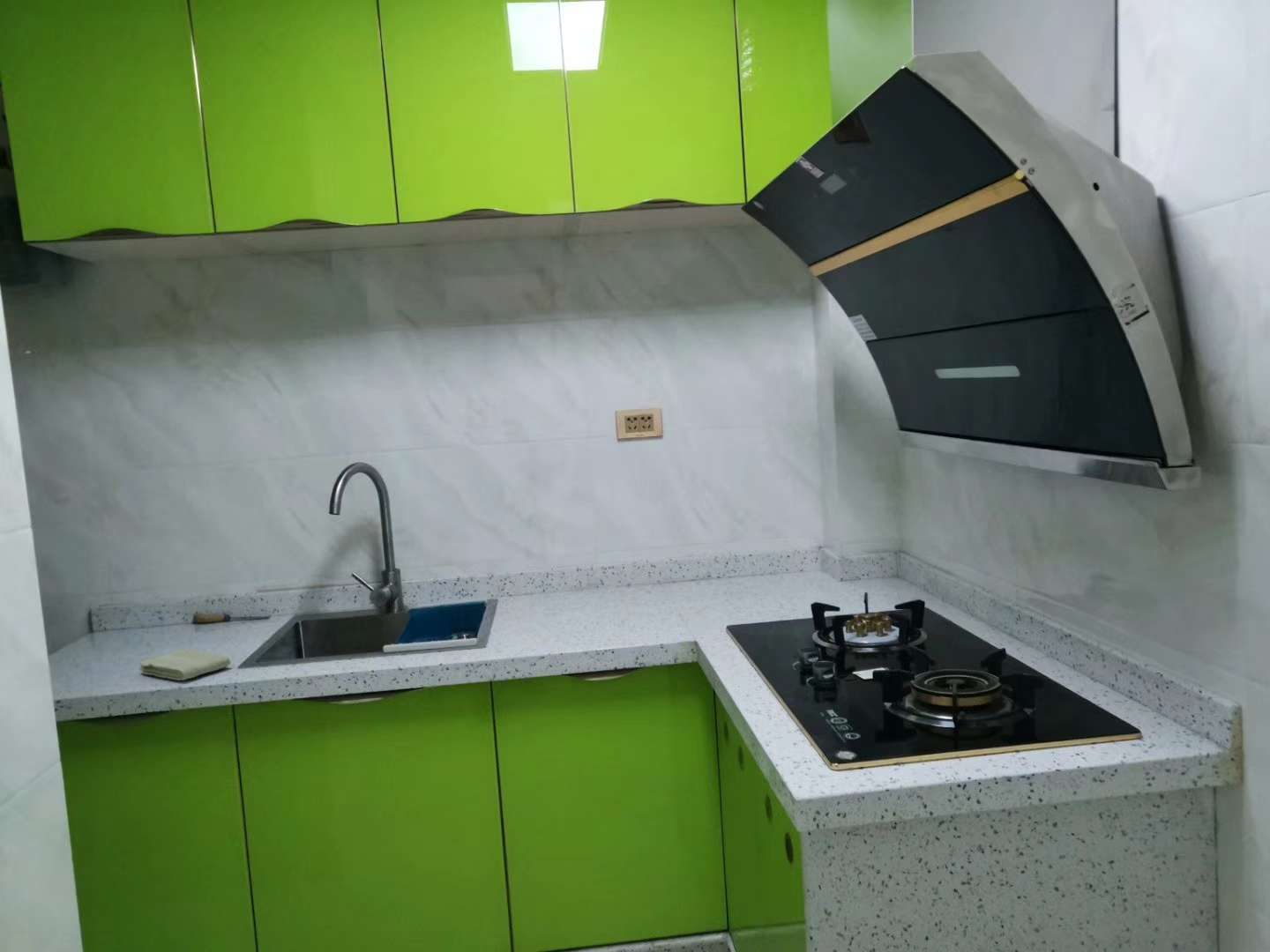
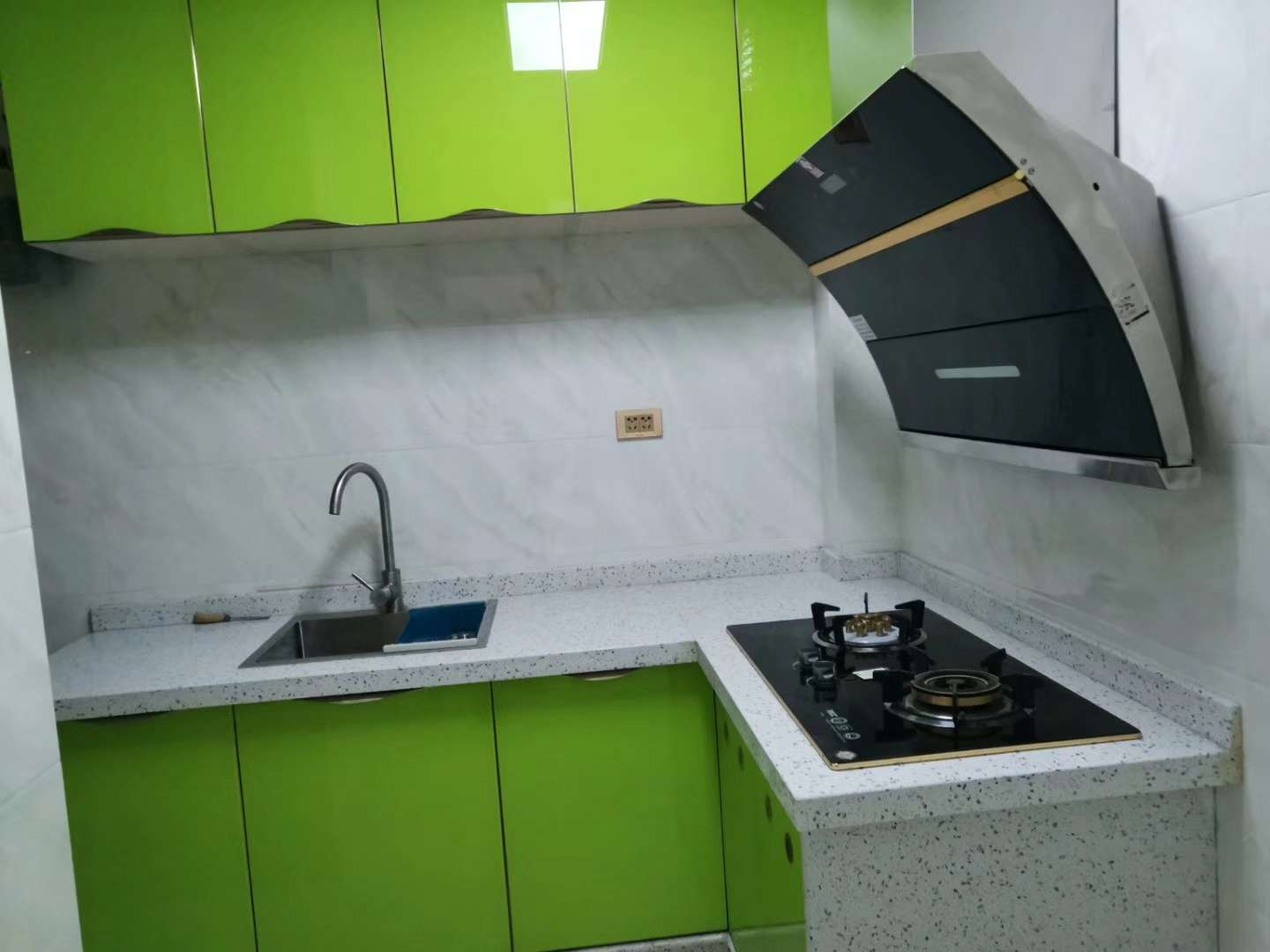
- washcloth [138,648,232,681]
